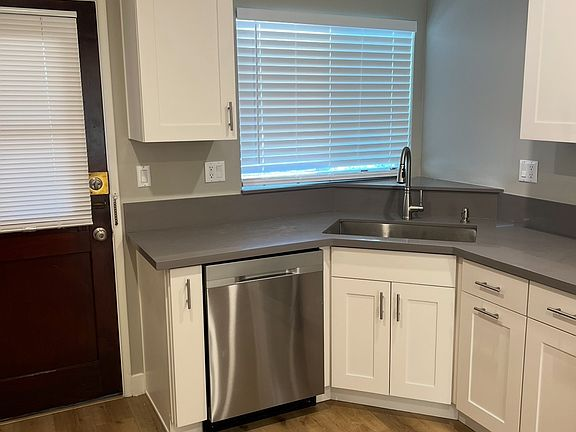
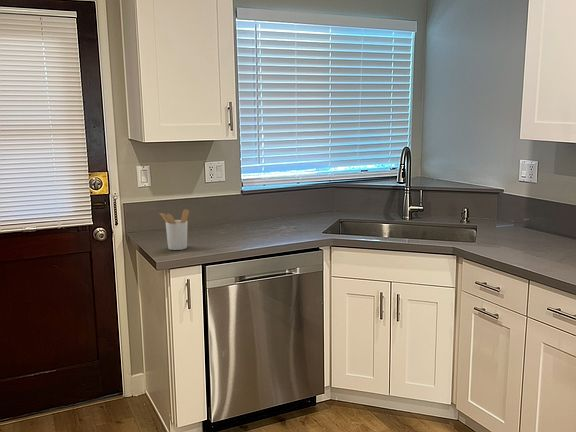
+ utensil holder [159,208,190,251]
